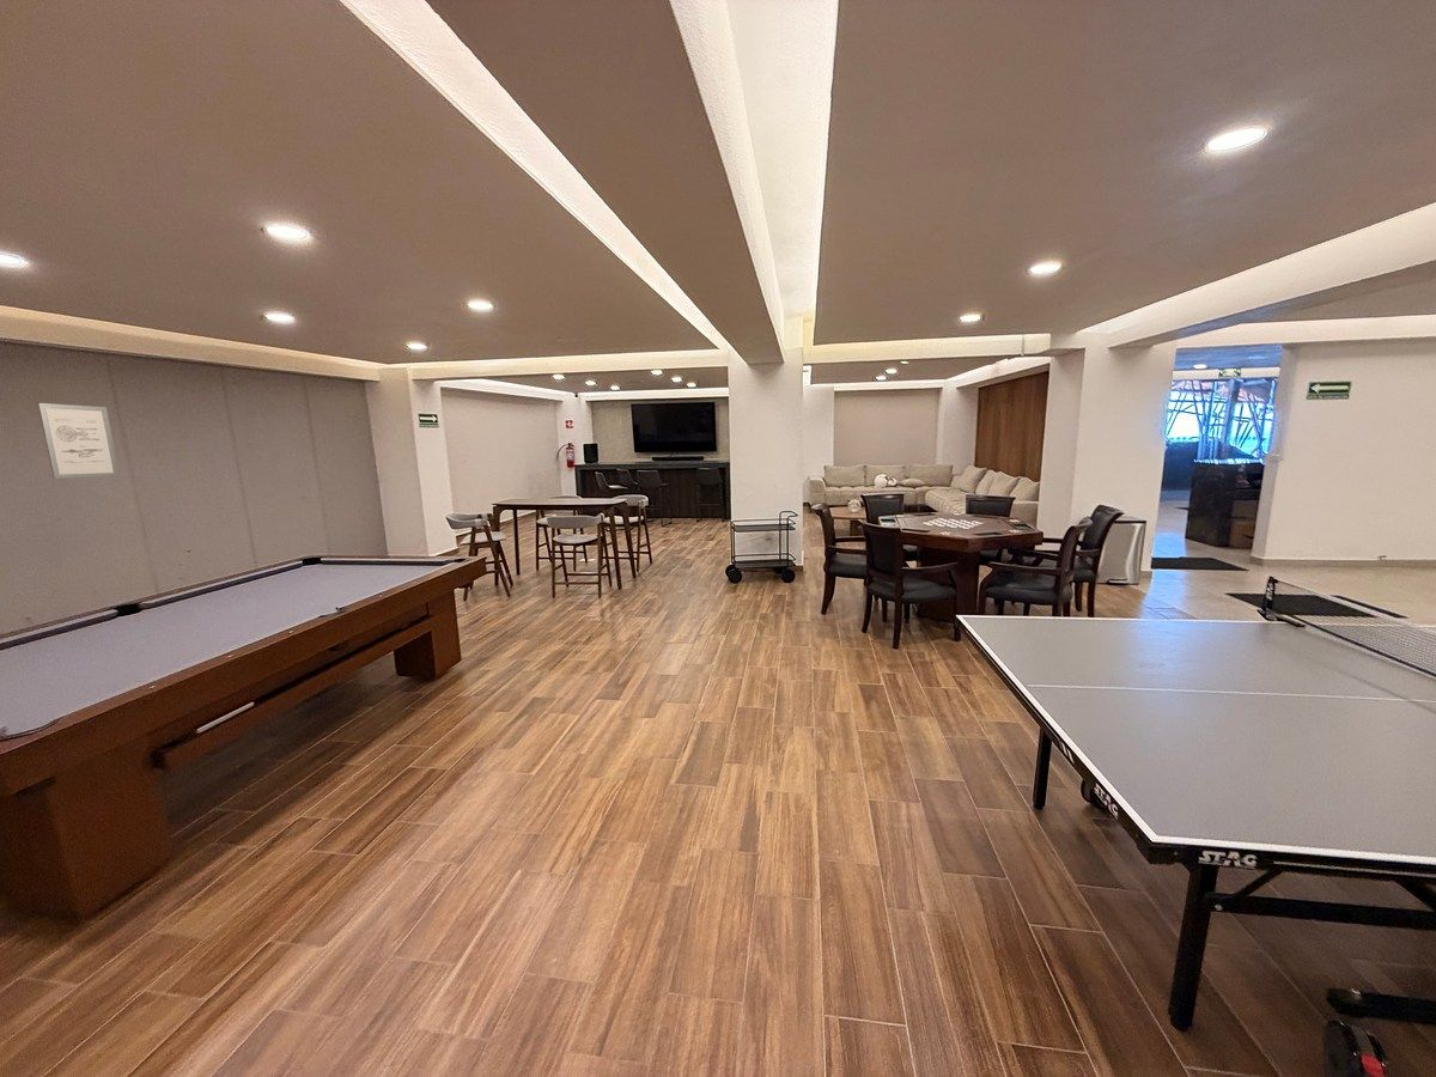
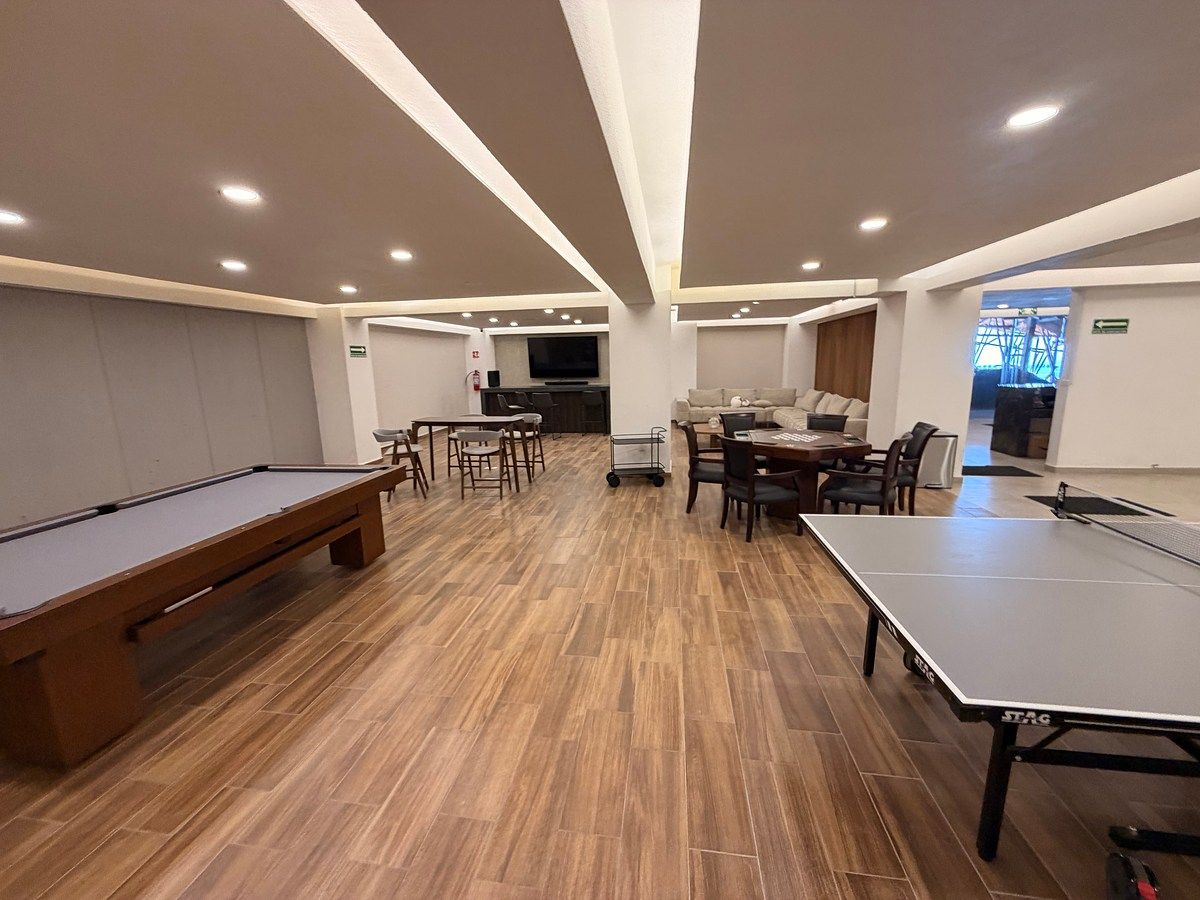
- wall art [37,402,121,480]
